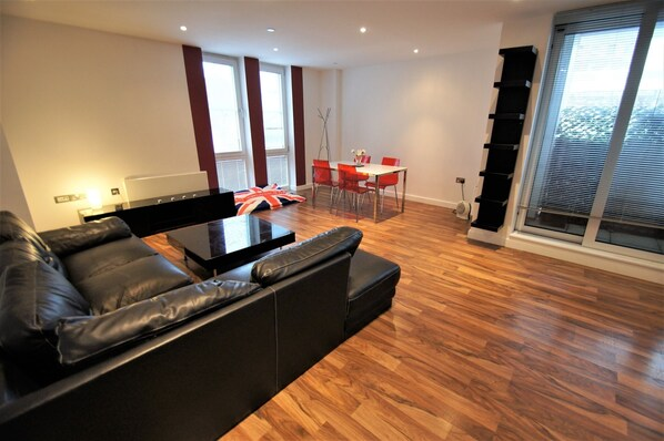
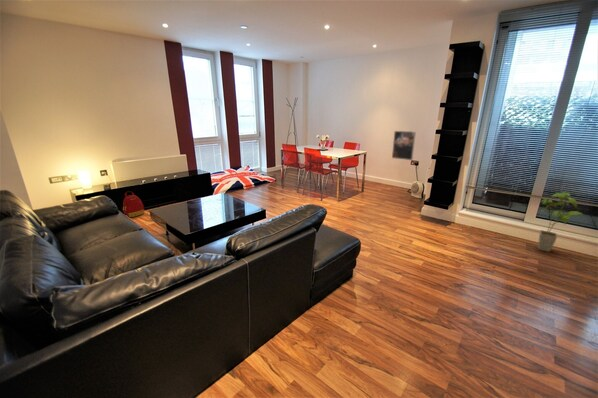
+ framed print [391,130,417,161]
+ house plant [537,191,583,253]
+ backpack [122,190,145,218]
